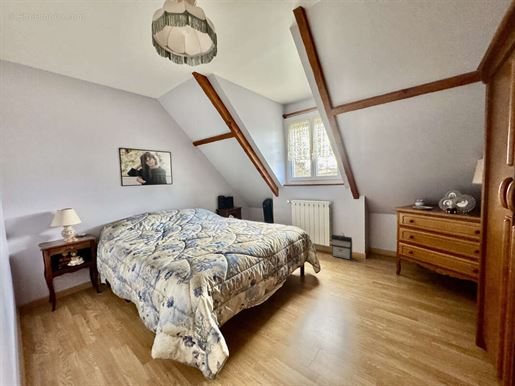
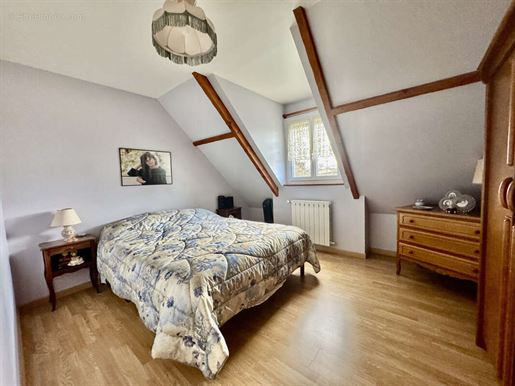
- backpack [330,233,353,260]
